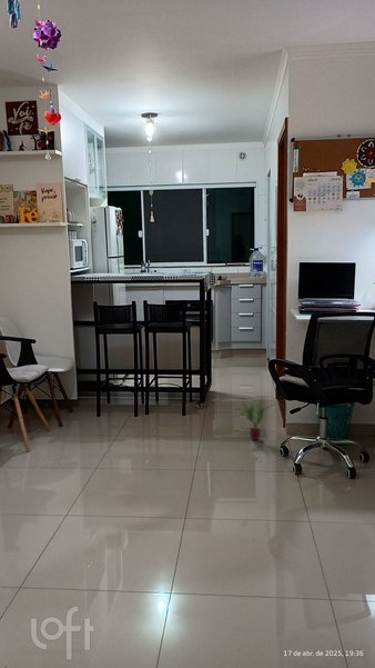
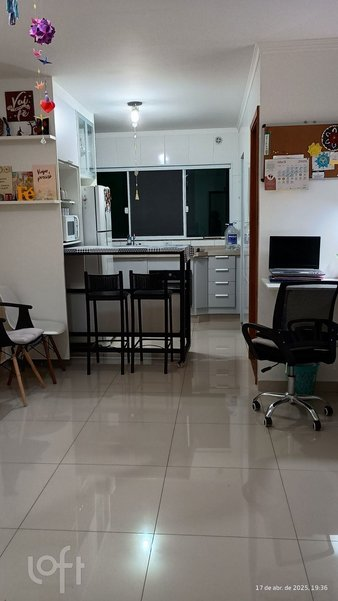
- potted plant [234,398,277,441]
